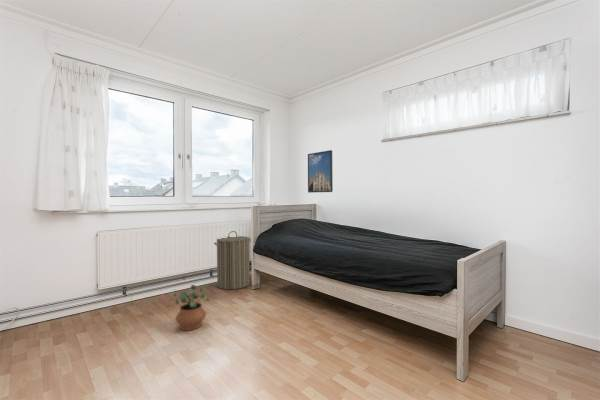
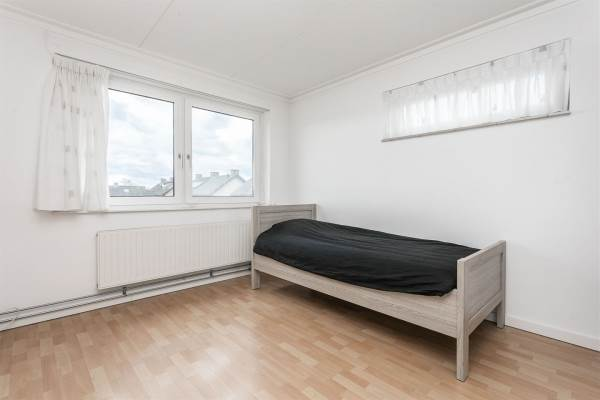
- laundry hamper [213,230,252,291]
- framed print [307,149,334,194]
- potted plant [173,284,211,332]
